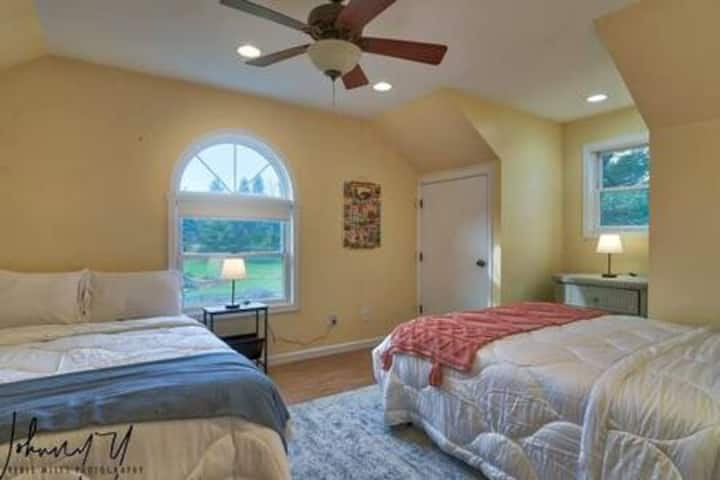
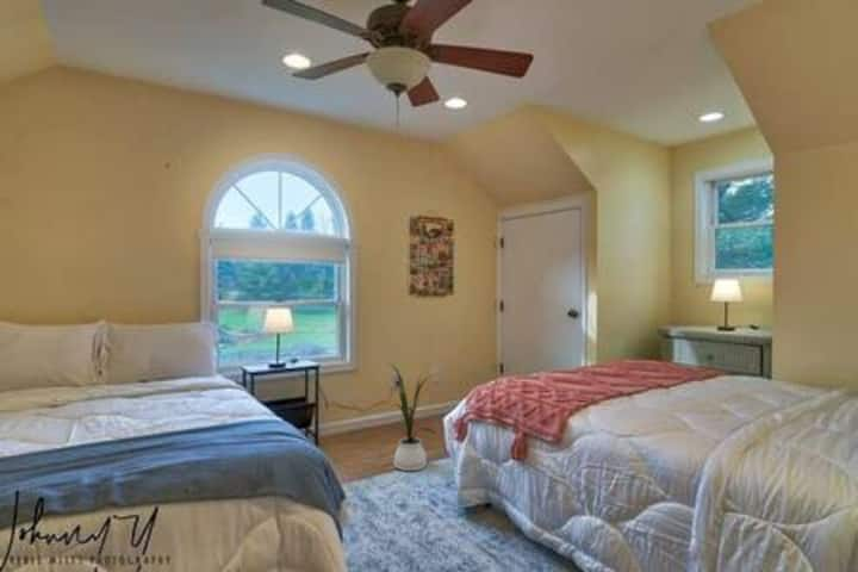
+ house plant [385,361,437,472]
